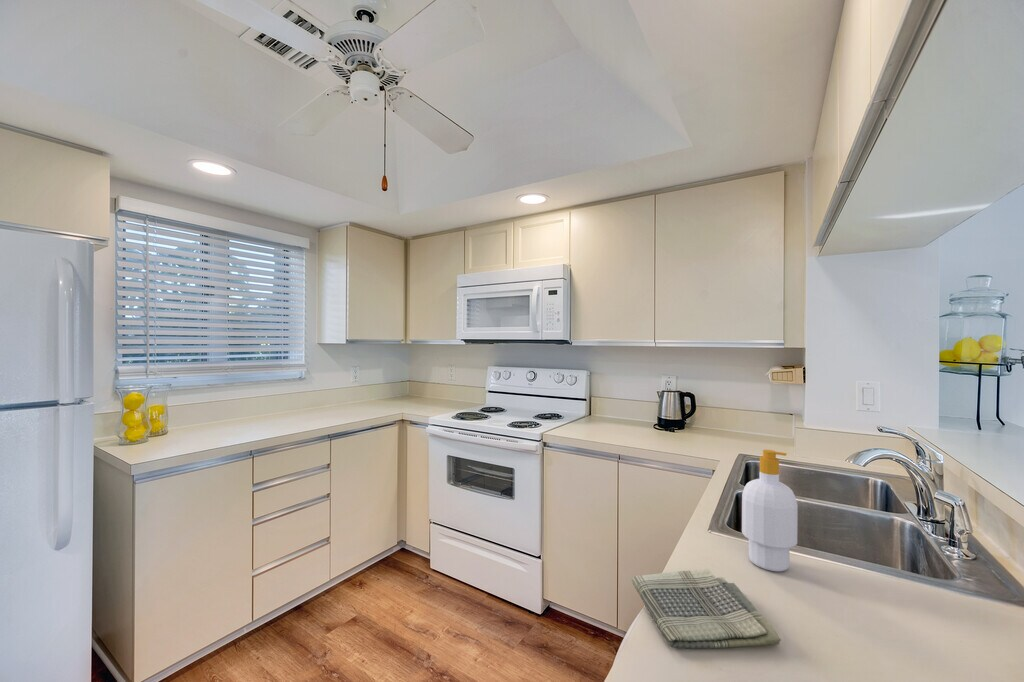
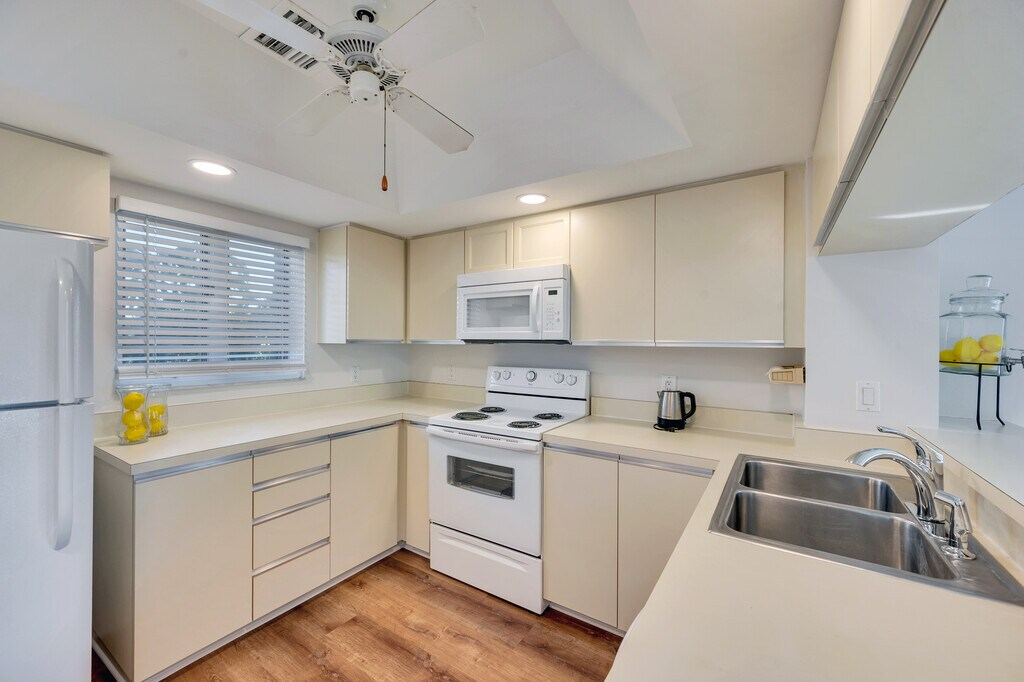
- dish towel [631,567,782,649]
- soap bottle [741,449,799,573]
